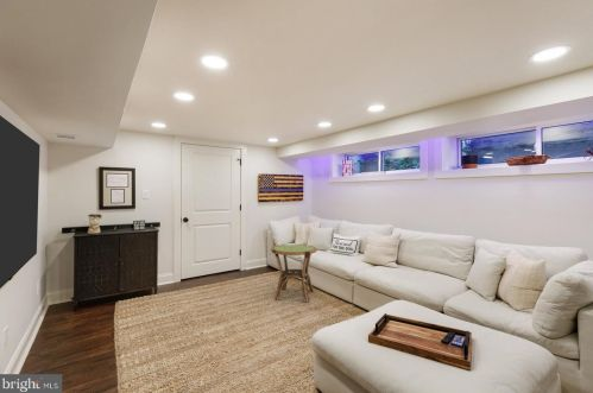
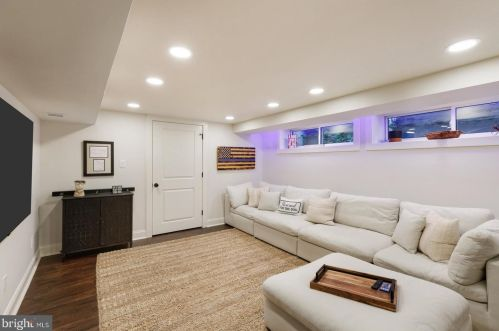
- side table [270,243,318,303]
